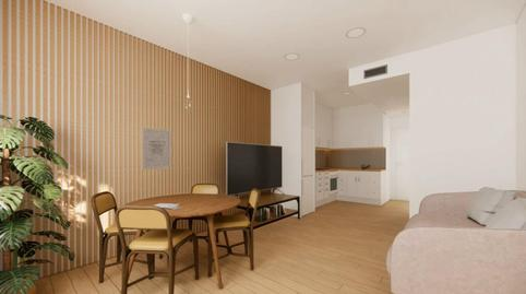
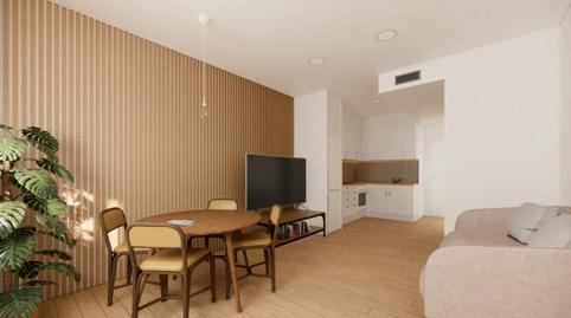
- wall art [141,127,172,170]
